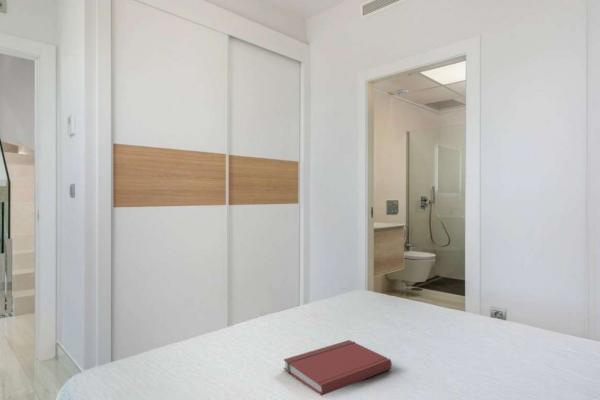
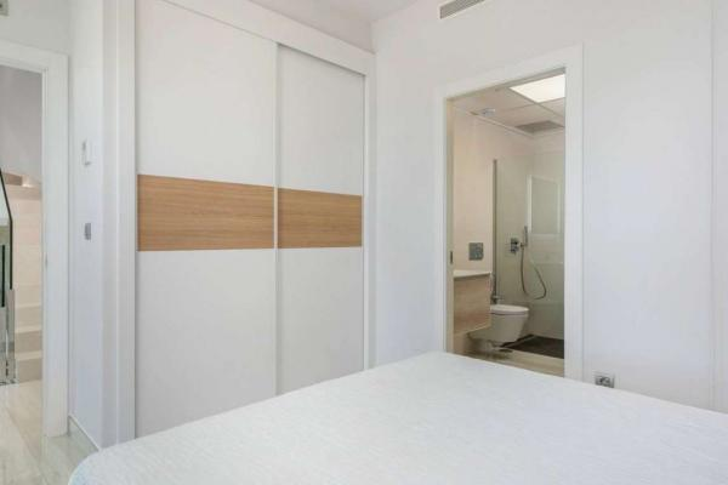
- book [283,339,392,397]
